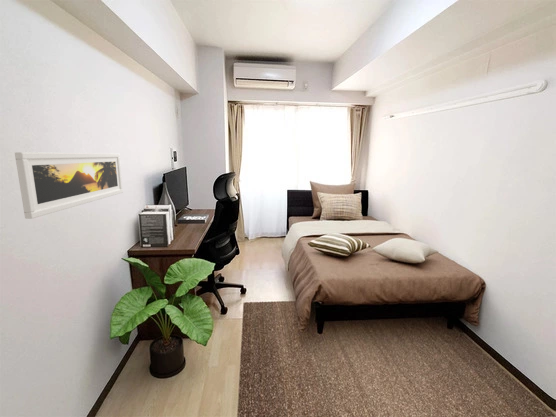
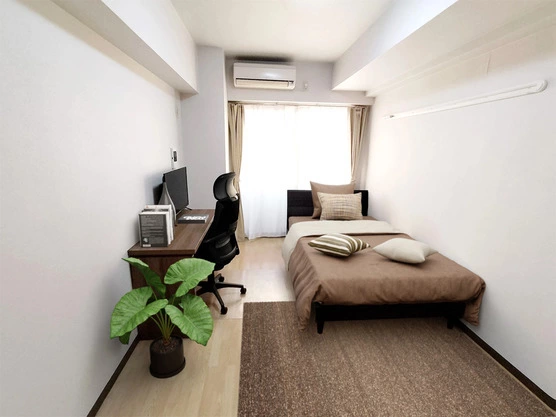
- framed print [14,151,124,220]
